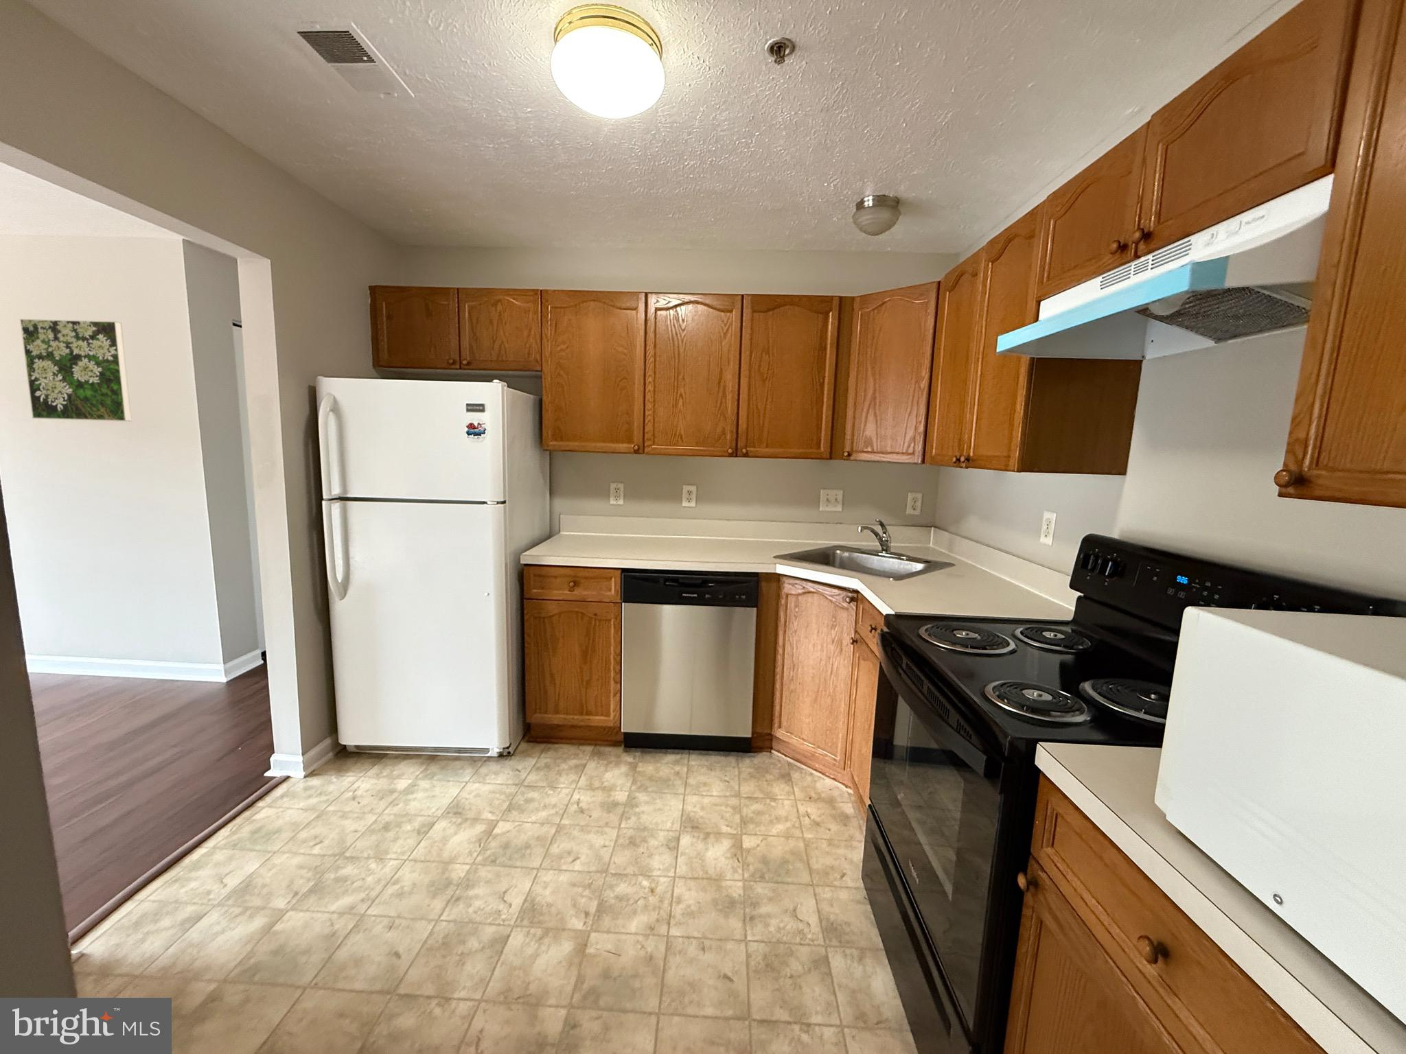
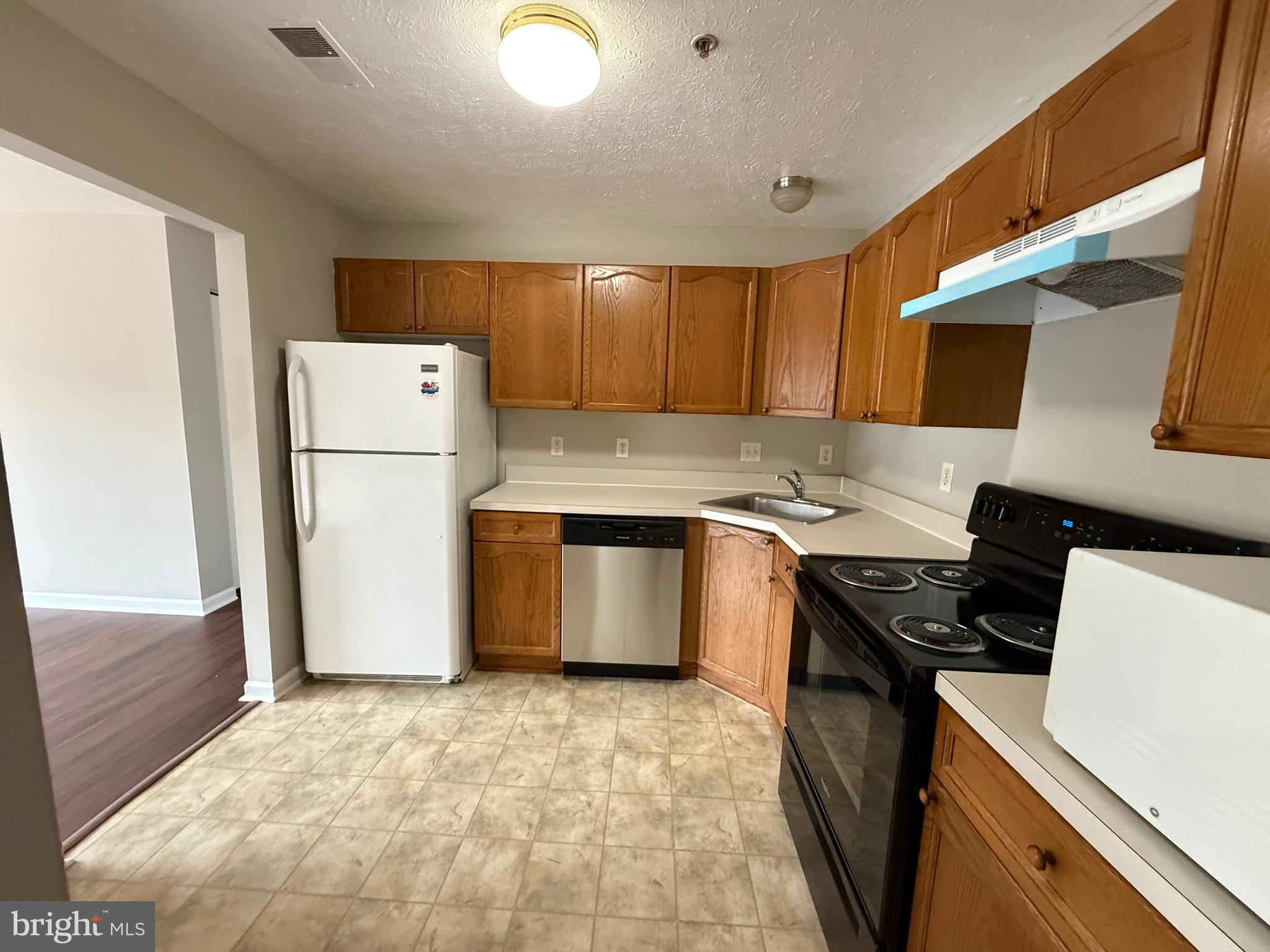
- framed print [19,319,133,422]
